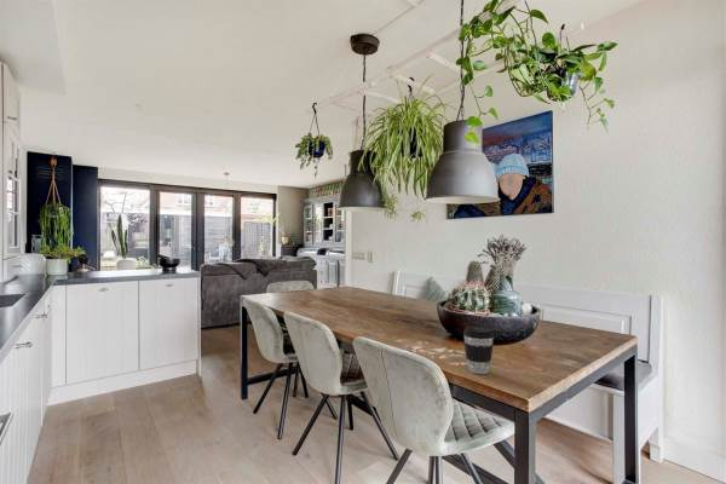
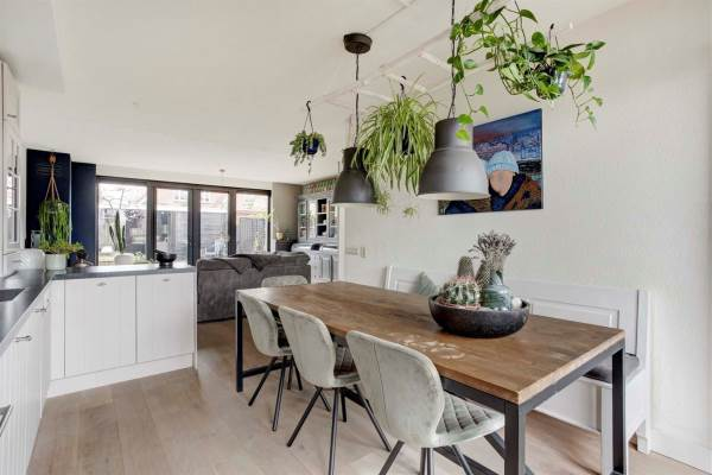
- coffee cup [462,325,495,375]
